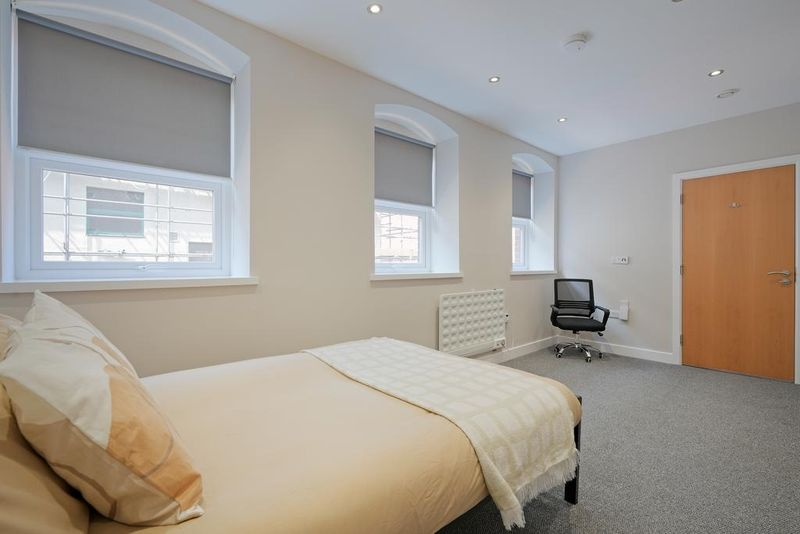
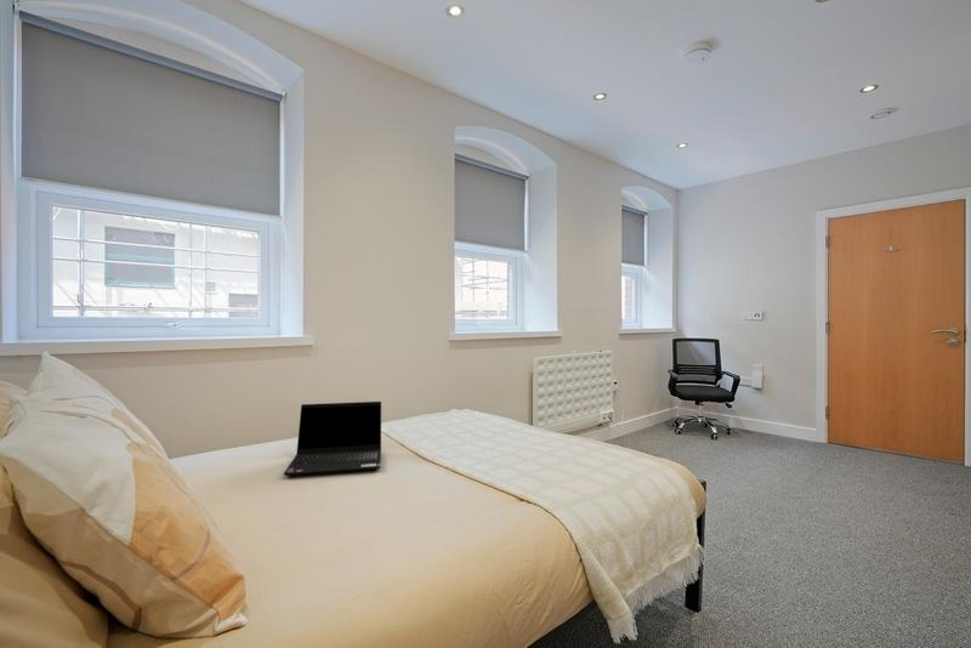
+ laptop computer [283,400,382,477]
